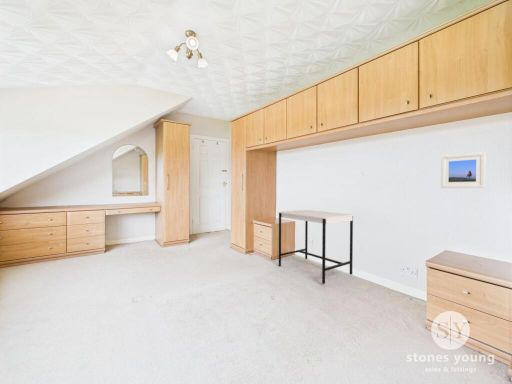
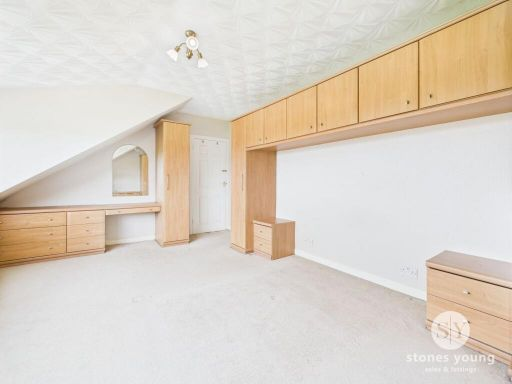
- desk [277,209,355,285]
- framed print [440,151,487,189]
